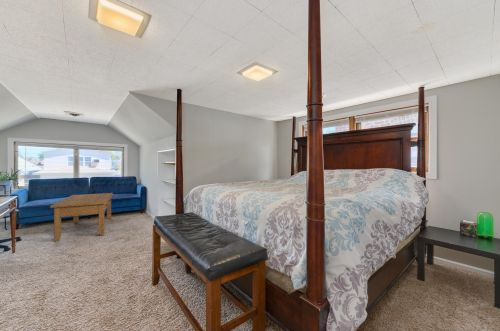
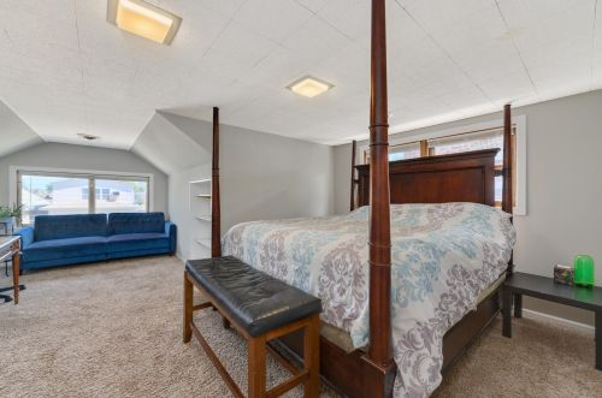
- coffee table [49,192,114,242]
